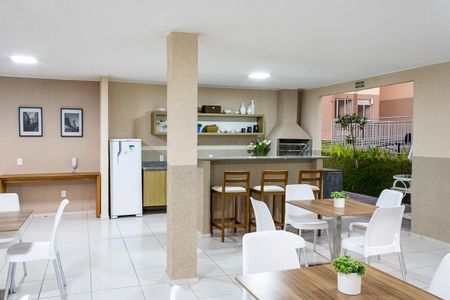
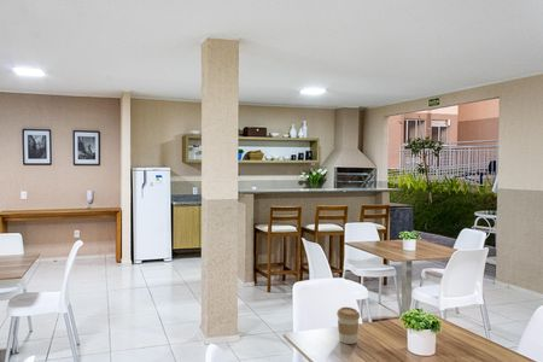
+ coffee cup [335,305,361,345]
